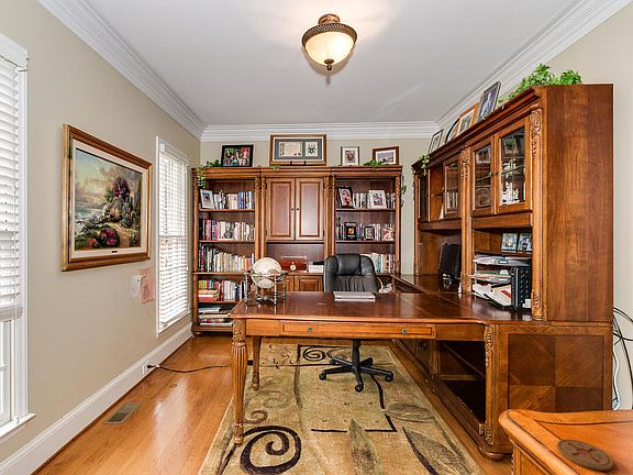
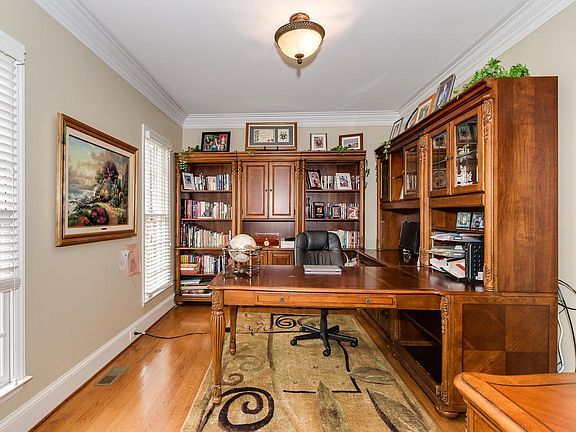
- coaster [556,439,614,472]
